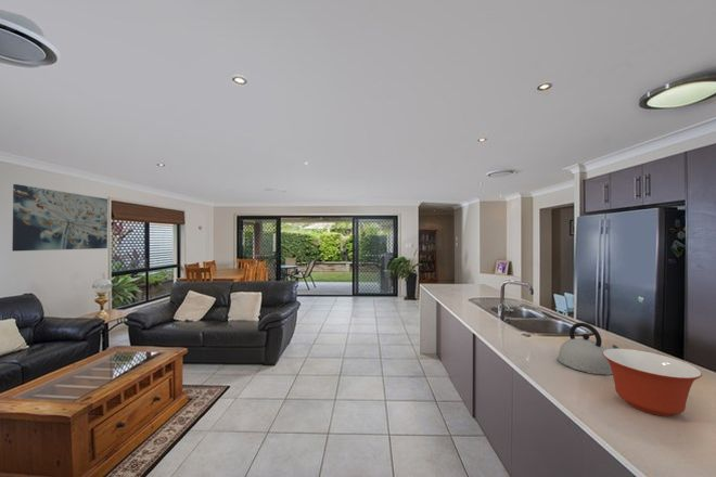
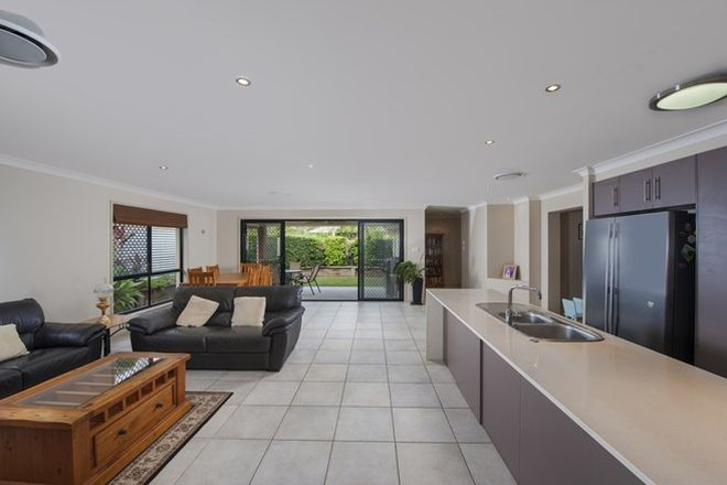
- mixing bowl [602,348,703,417]
- kettle [557,322,621,376]
- wall art [11,183,108,253]
